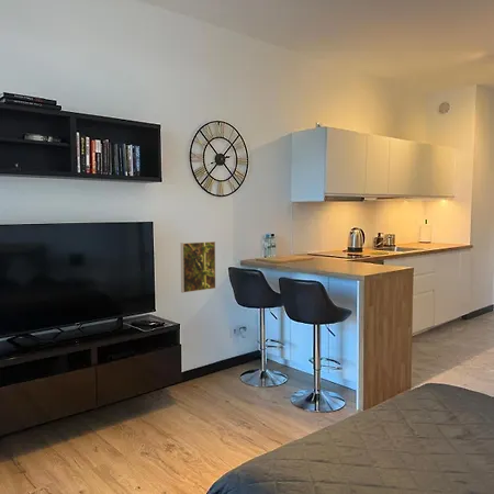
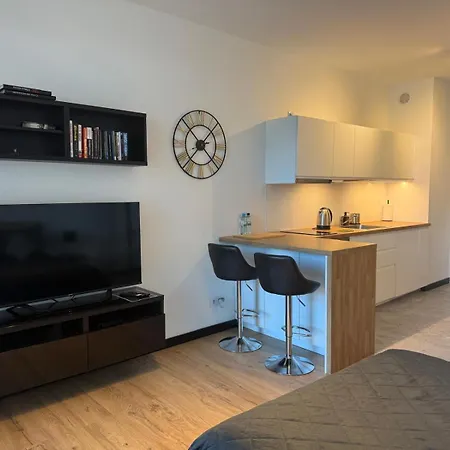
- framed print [180,240,216,294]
